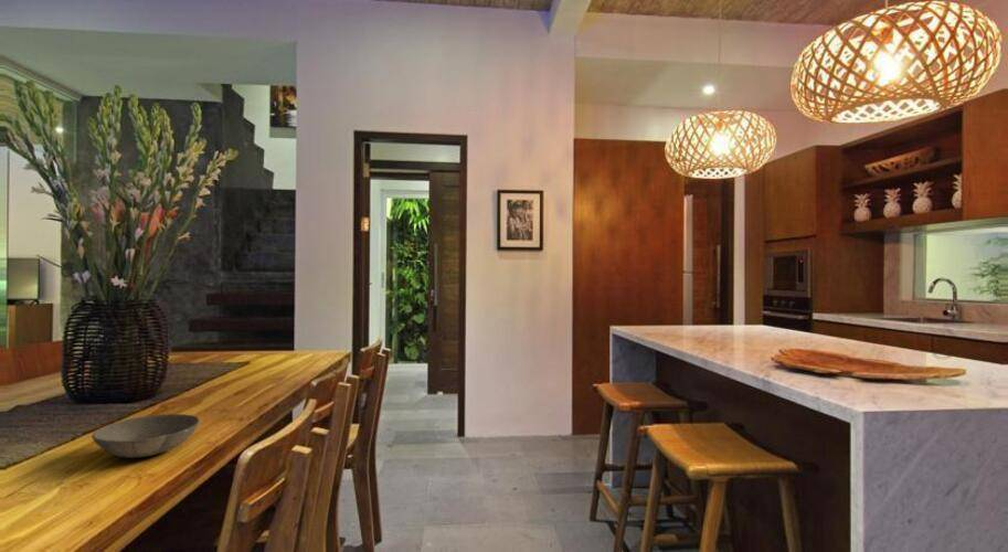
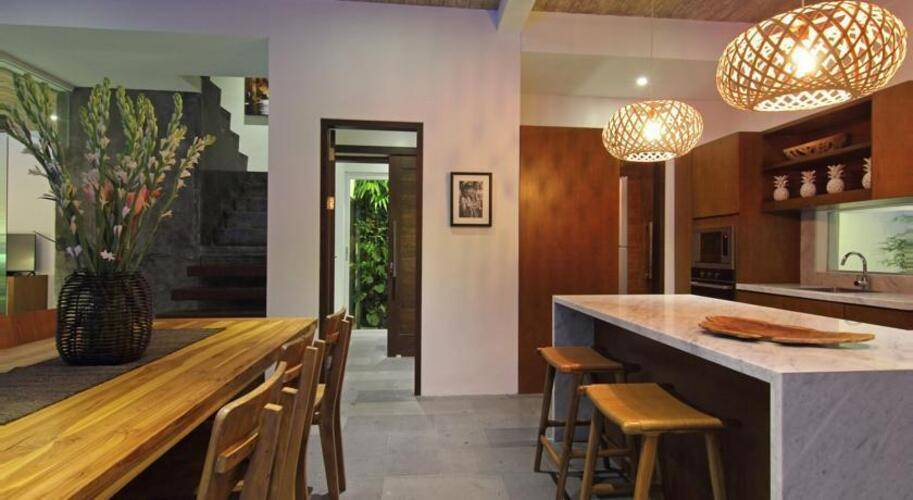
- bowl [91,413,201,459]
